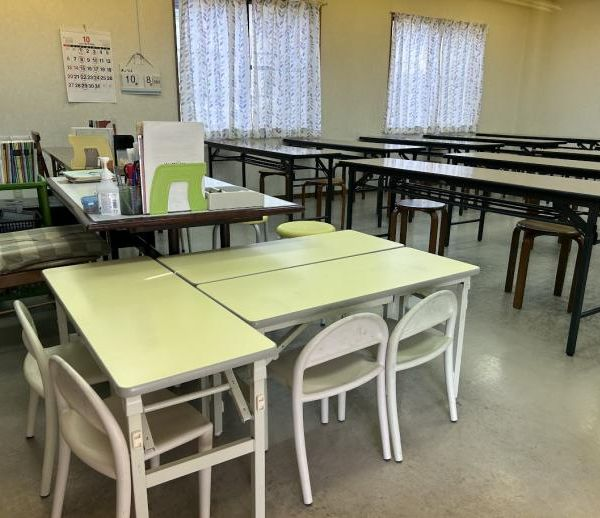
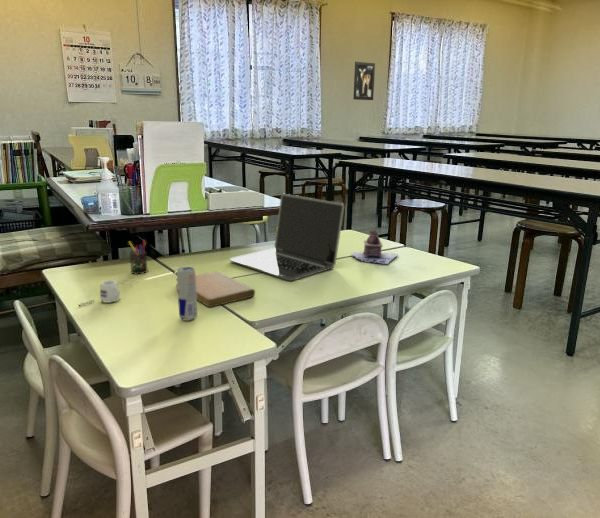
+ teapot [349,229,399,266]
+ wall art [352,60,376,101]
+ pen holder [127,239,149,275]
+ beverage can [176,266,198,322]
+ mug [77,279,121,307]
+ laptop [229,193,345,282]
+ notebook [175,270,256,308]
